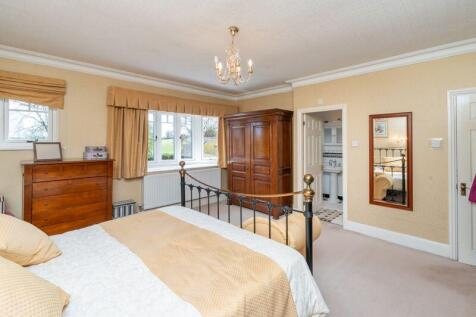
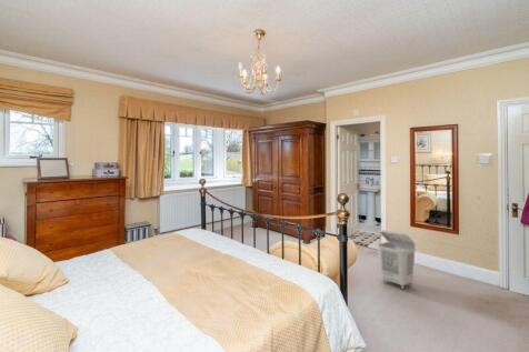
+ laundry basket [376,229,417,290]
